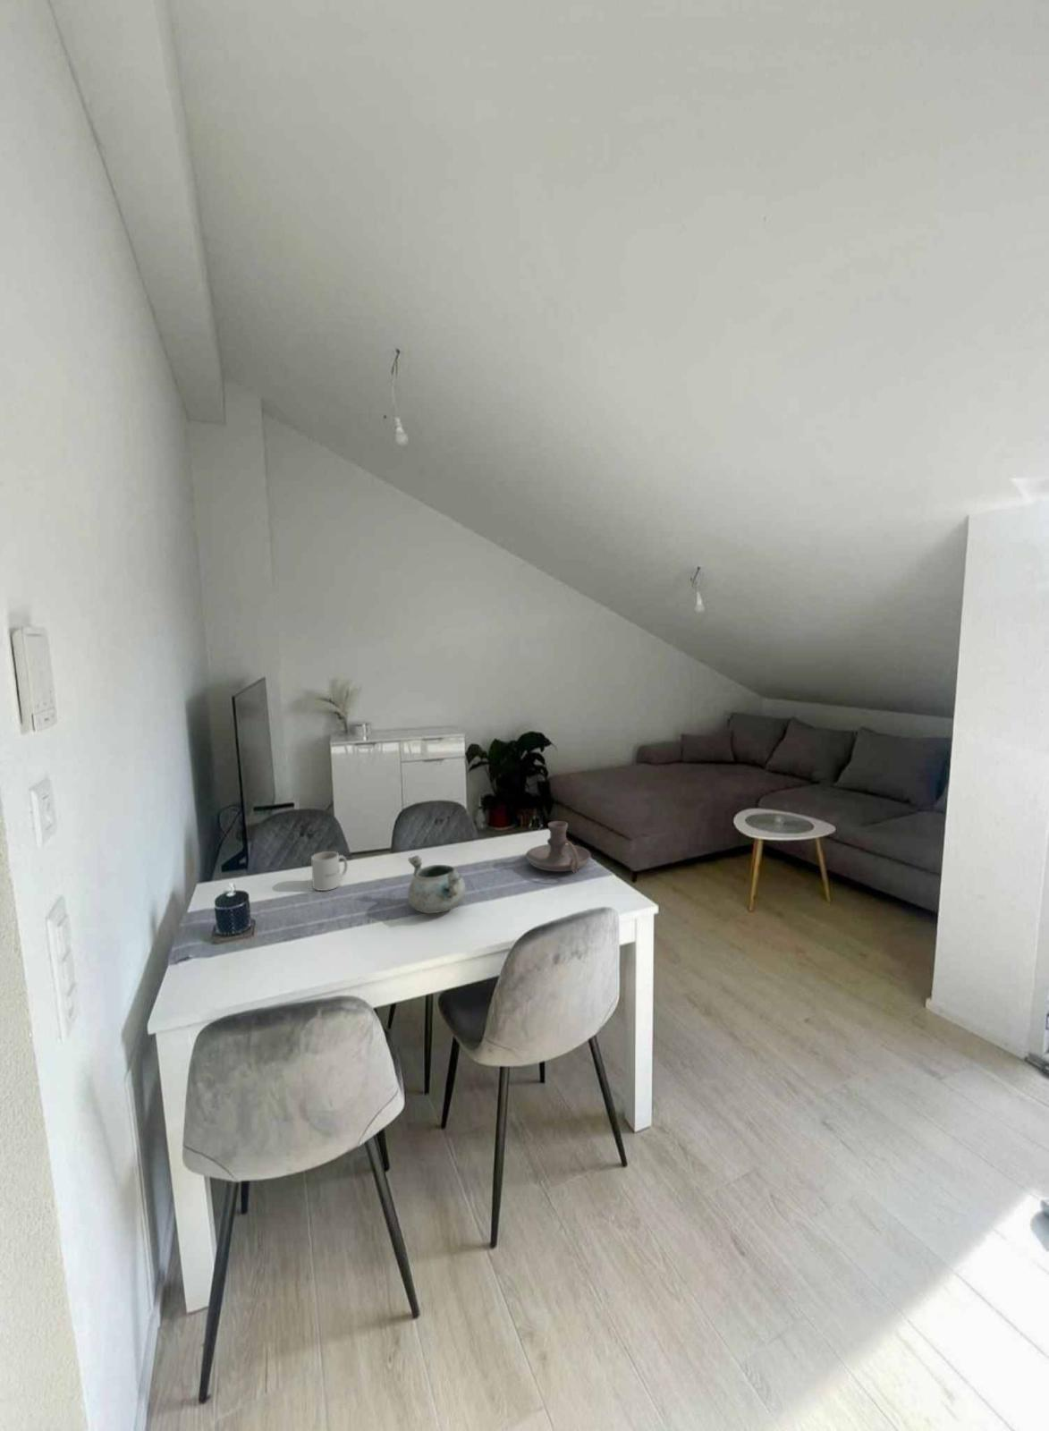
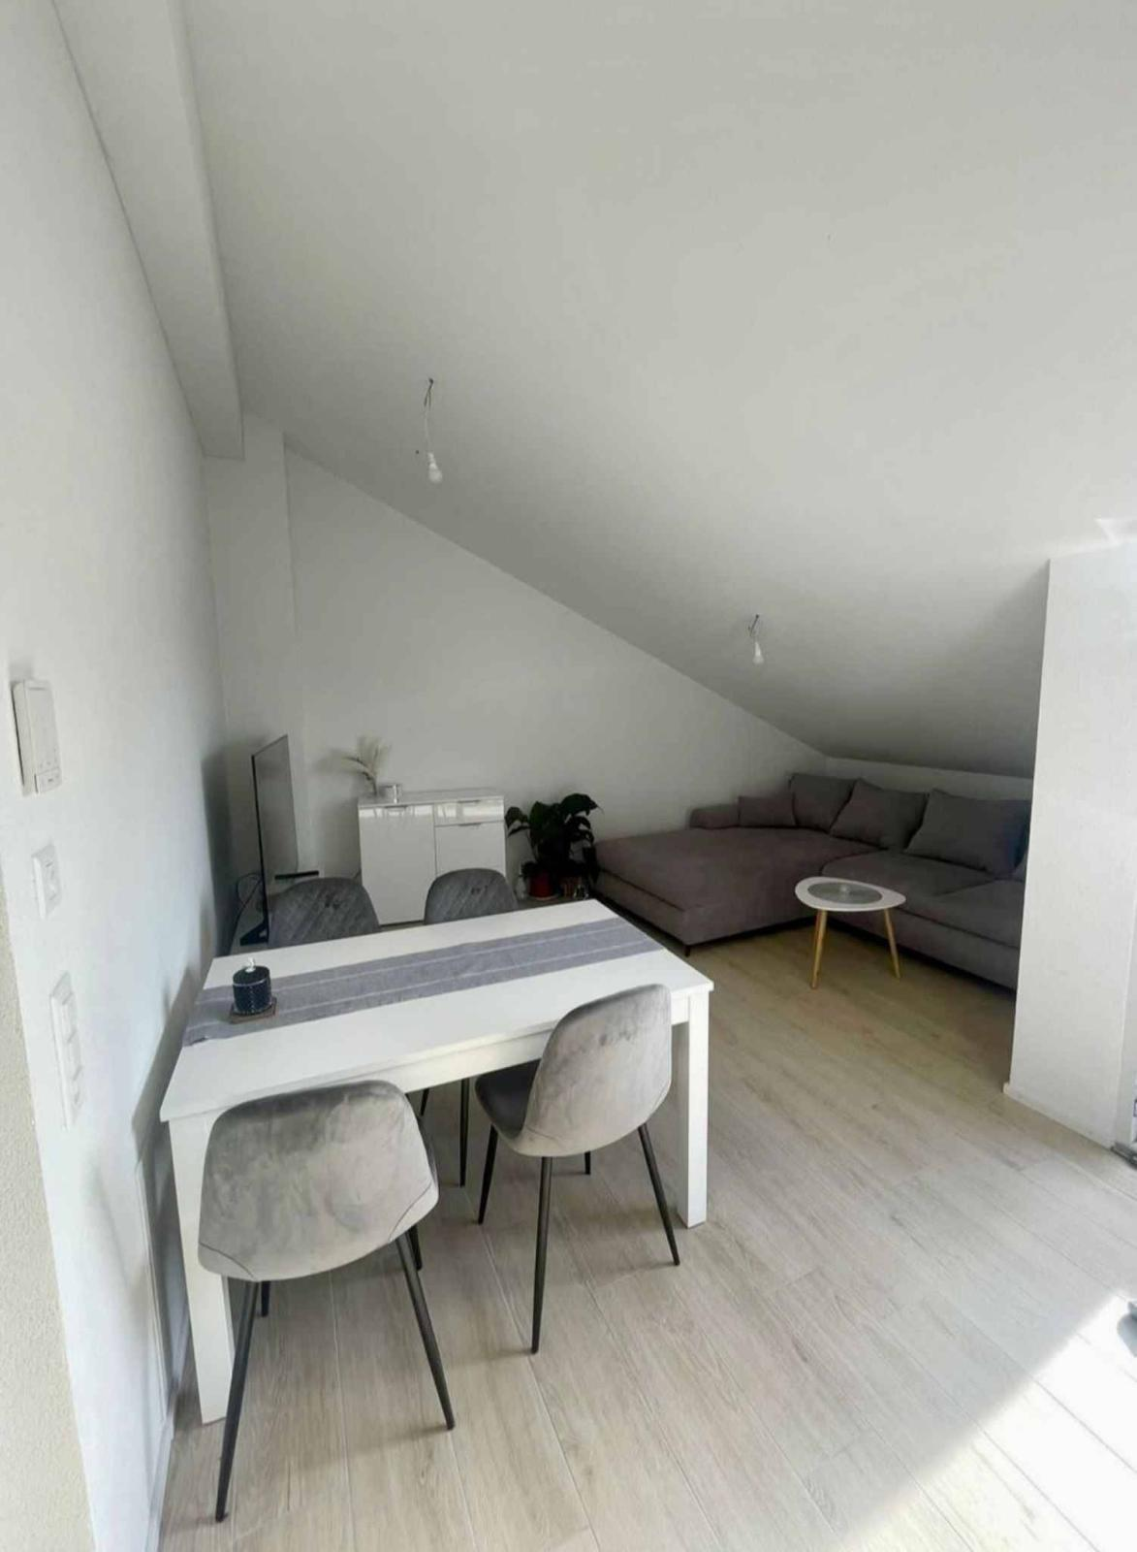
- decorative bowl [407,855,467,914]
- mug [310,851,349,892]
- candle holder [524,820,591,873]
